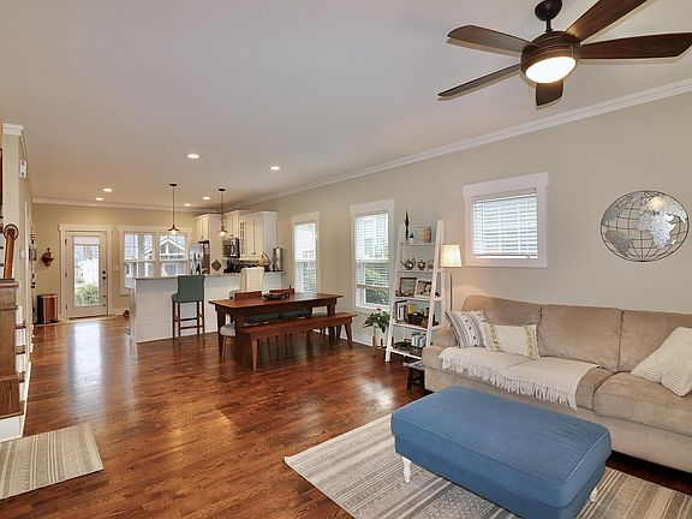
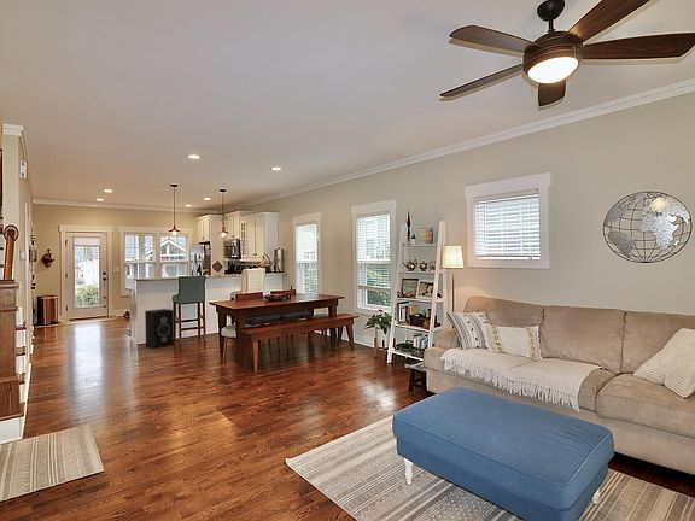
+ speaker [144,308,175,350]
